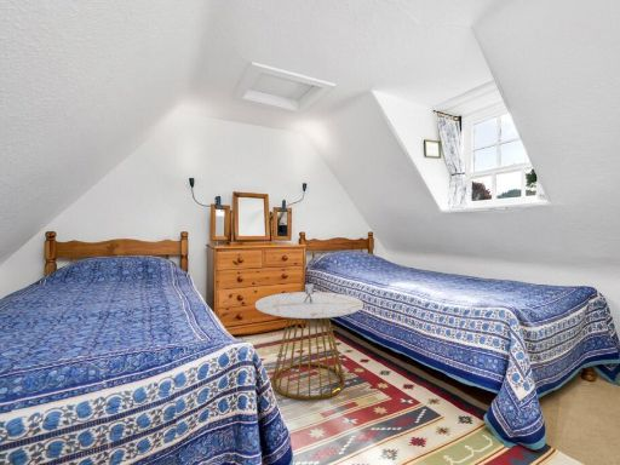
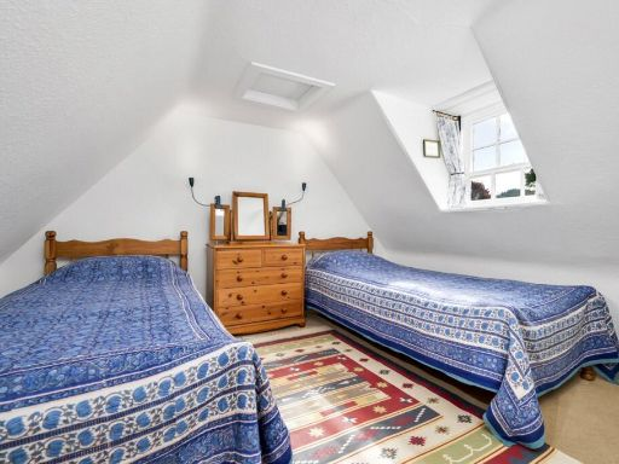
- side table [254,283,364,402]
